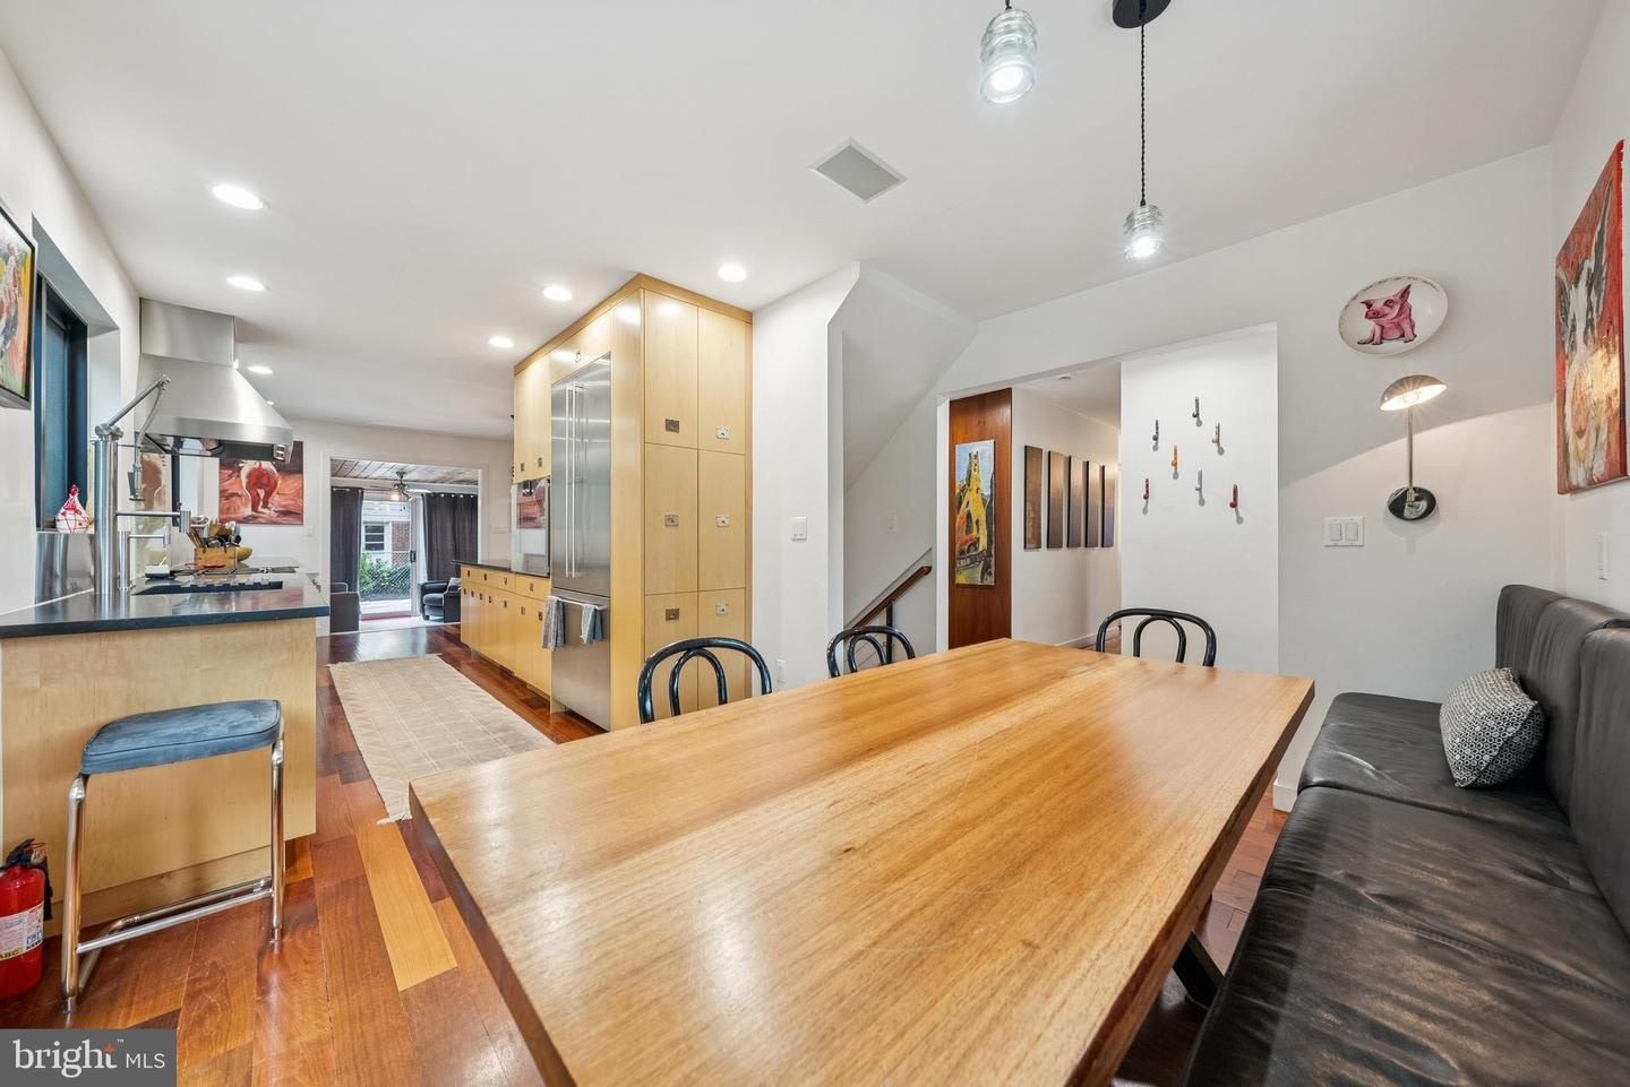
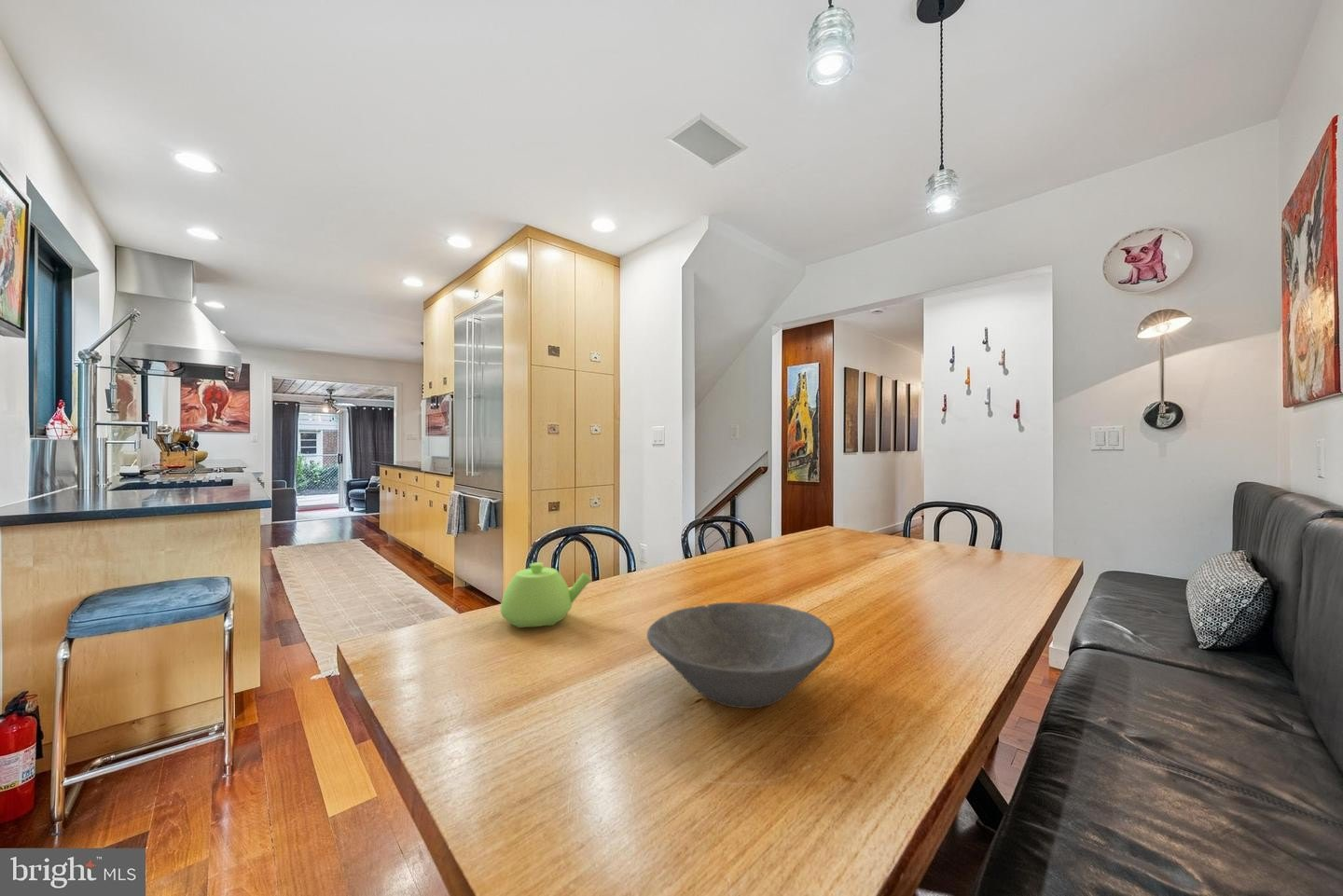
+ teapot [500,561,592,628]
+ bowl [646,601,836,710]
